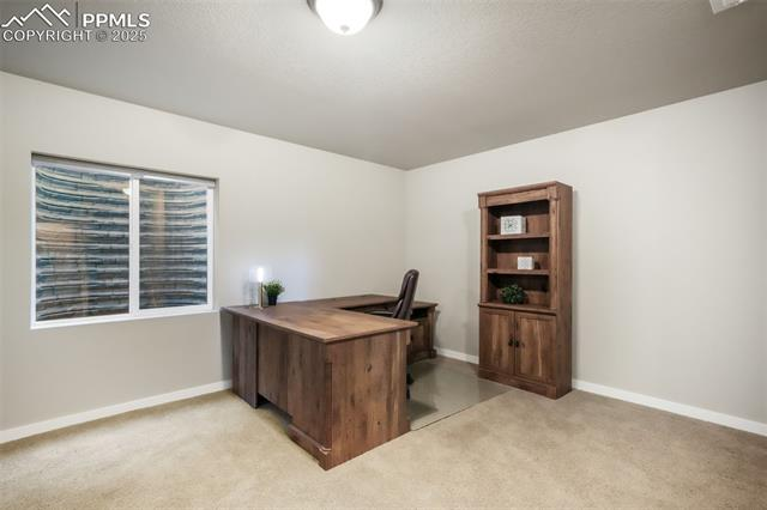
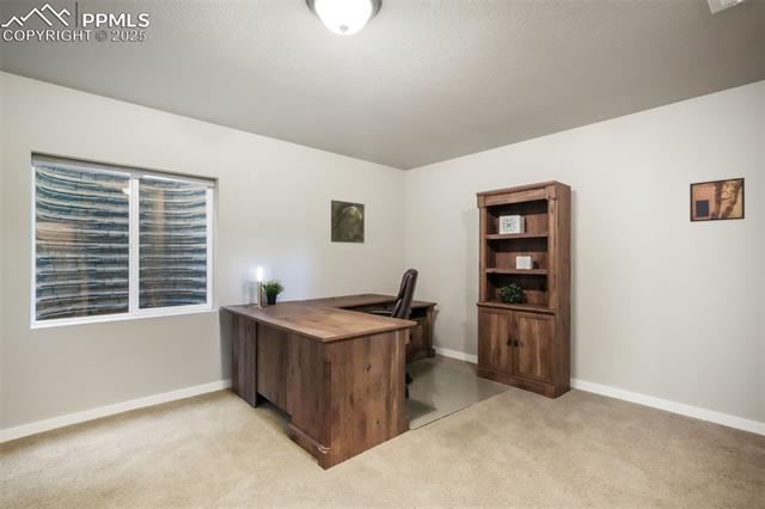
+ wall art [688,177,746,223]
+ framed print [330,200,366,244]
